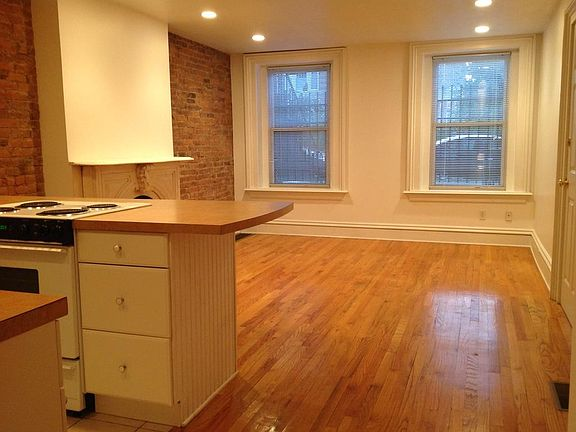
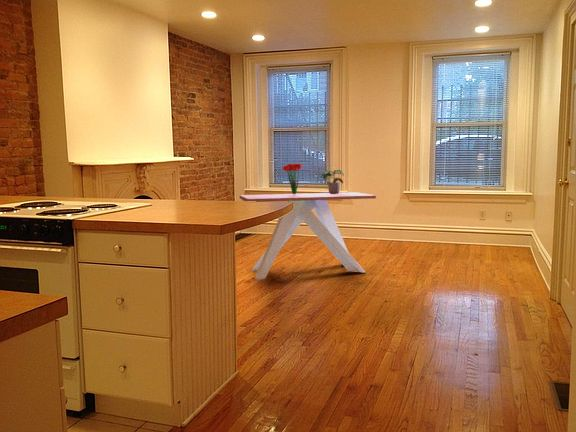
+ potted plant [320,168,345,194]
+ dining table [238,191,377,281]
+ bouquet [282,163,303,194]
